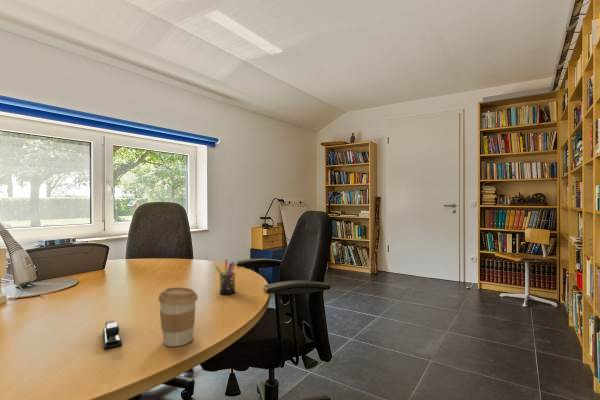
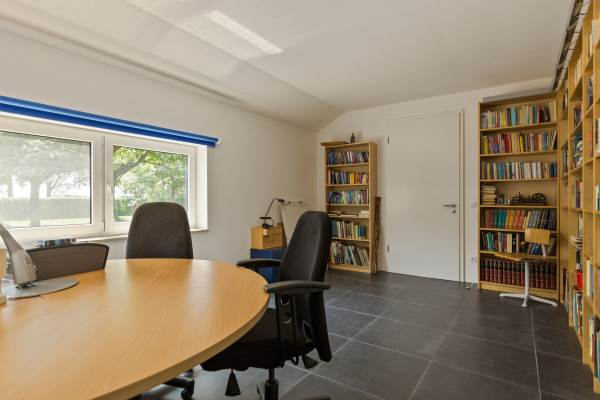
- pen holder [214,258,236,295]
- stapler [102,320,123,350]
- coffee cup [157,286,199,347]
